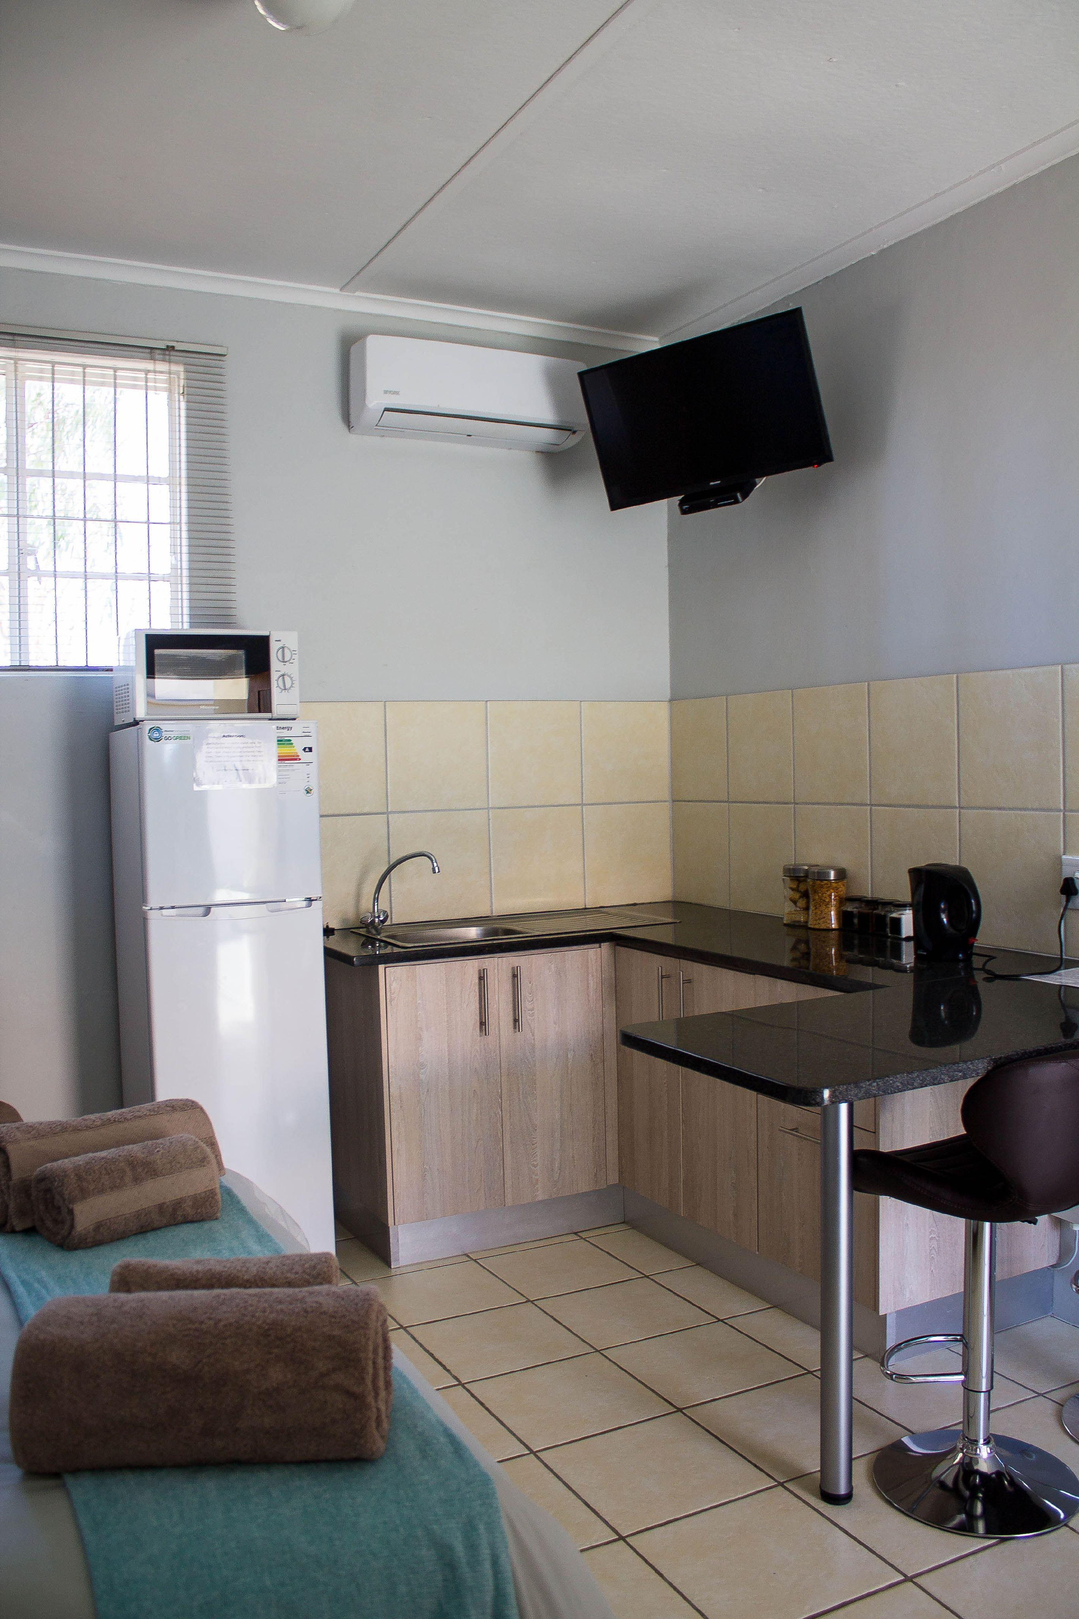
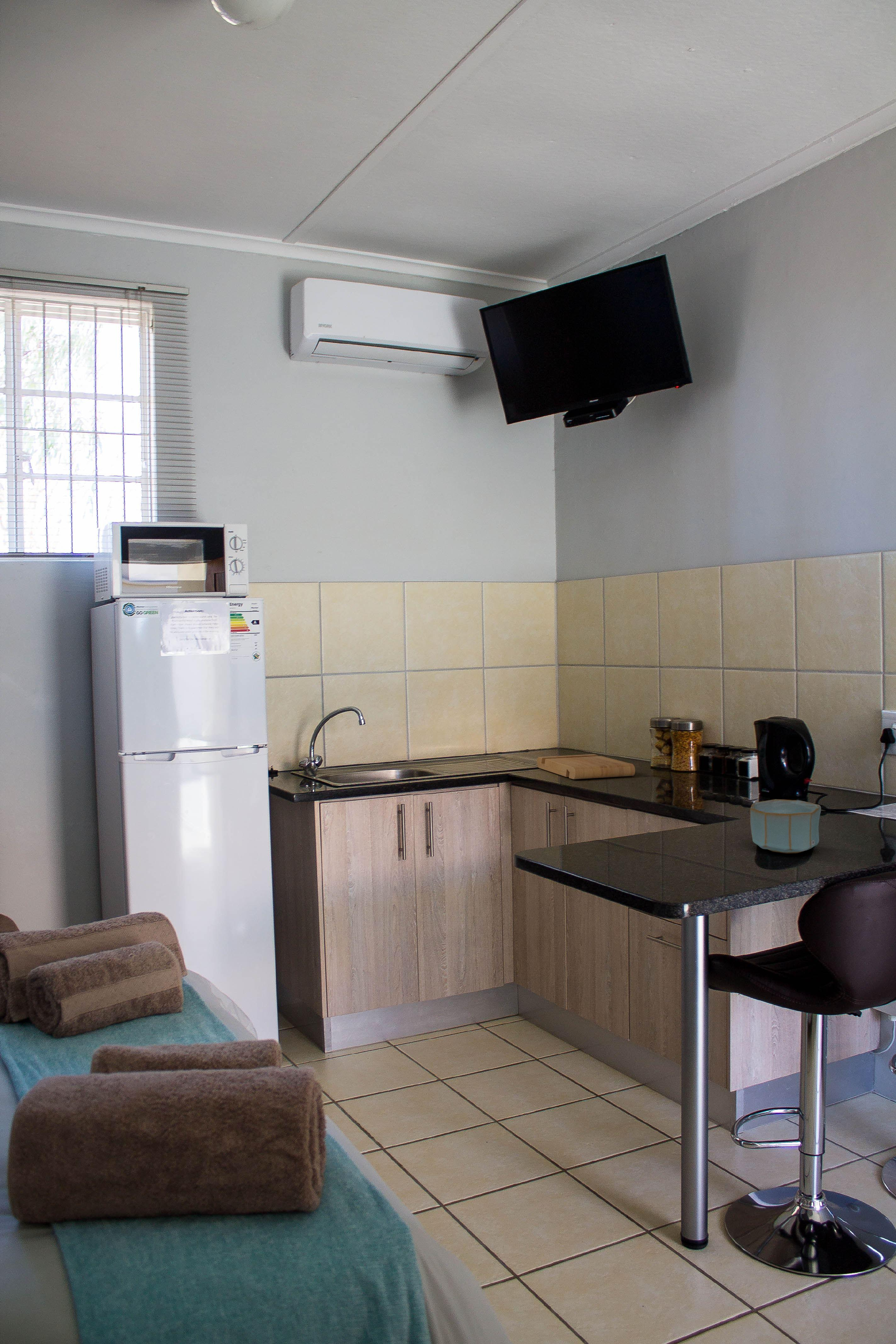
+ cutting board [536,754,636,780]
+ bowl [750,799,822,854]
